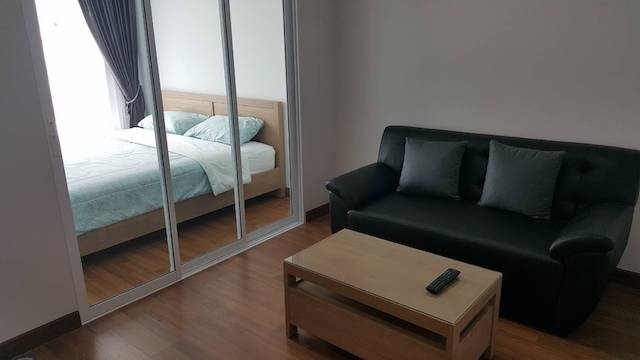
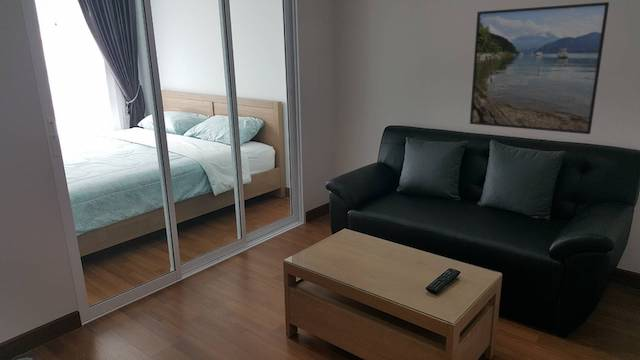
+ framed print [469,1,610,135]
